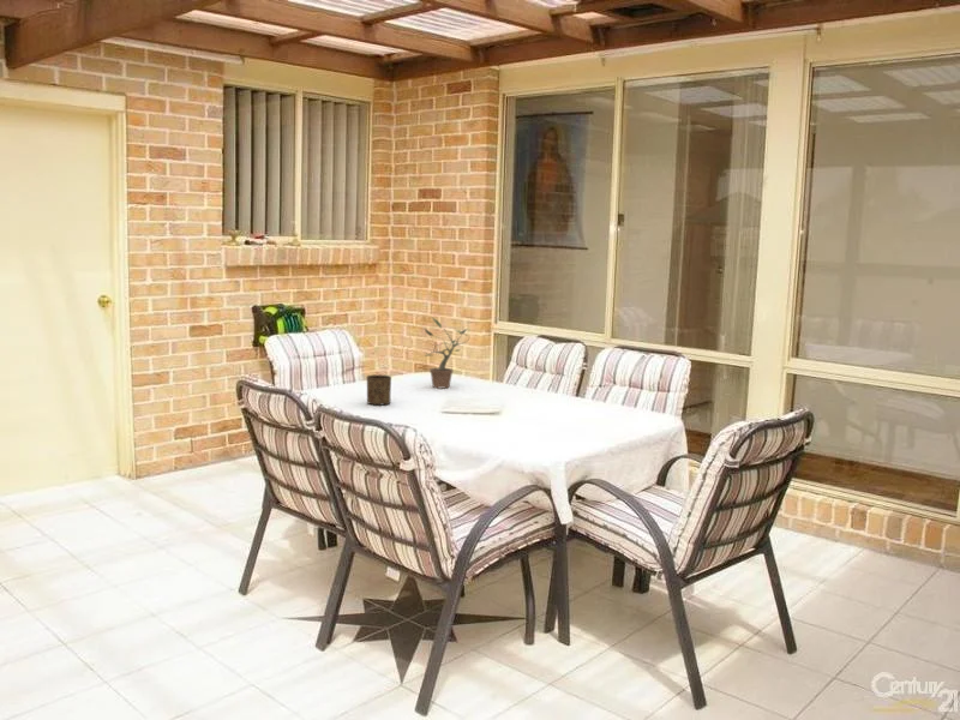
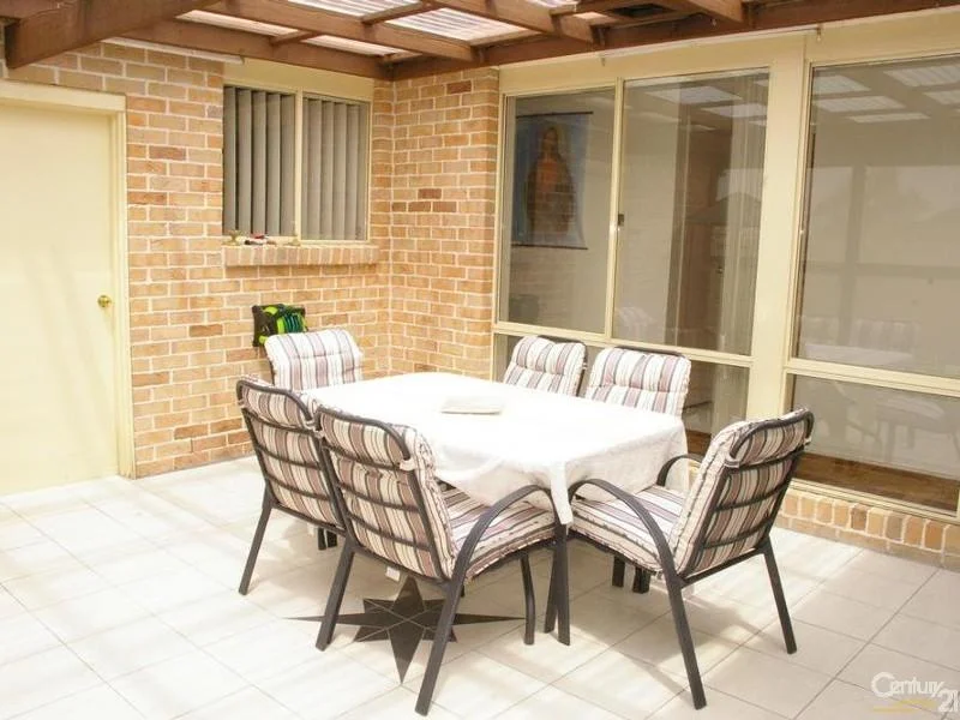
- potted plant [422,317,470,389]
- cup [366,373,392,406]
